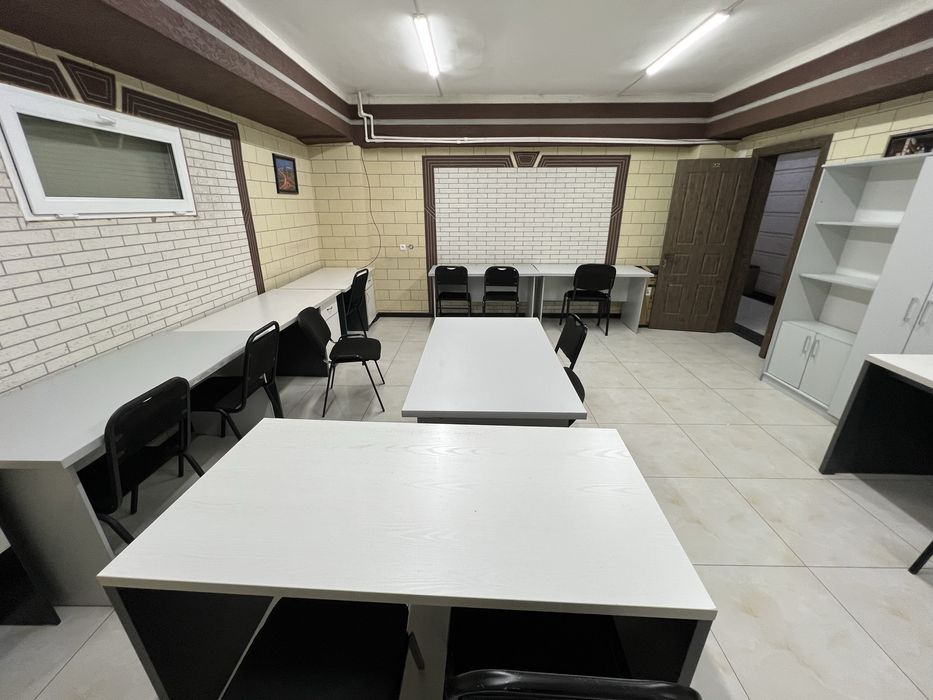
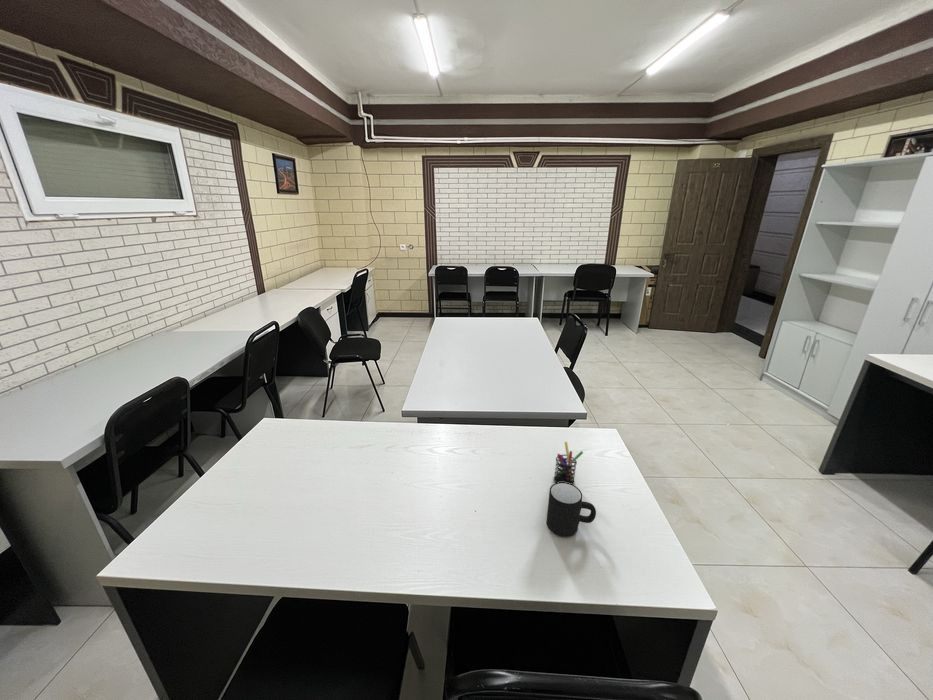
+ pen holder [553,441,584,485]
+ mug [546,482,597,538]
